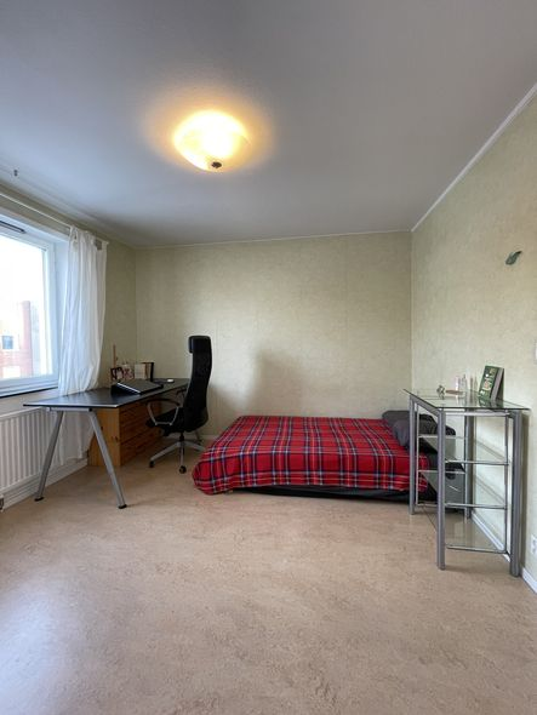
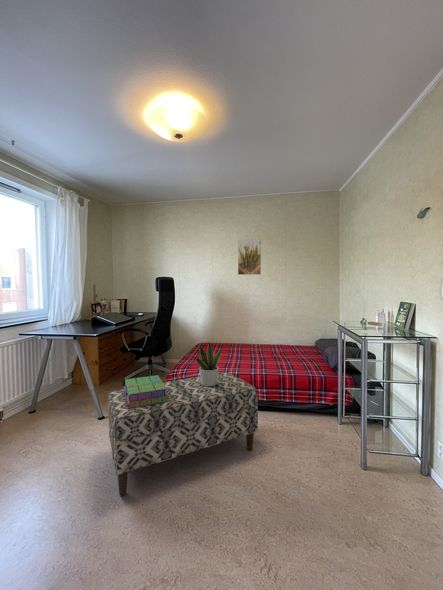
+ stack of books [122,374,168,409]
+ potted plant [195,342,223,387]
+ bench [107,371,259,497]
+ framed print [237,238,262,276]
